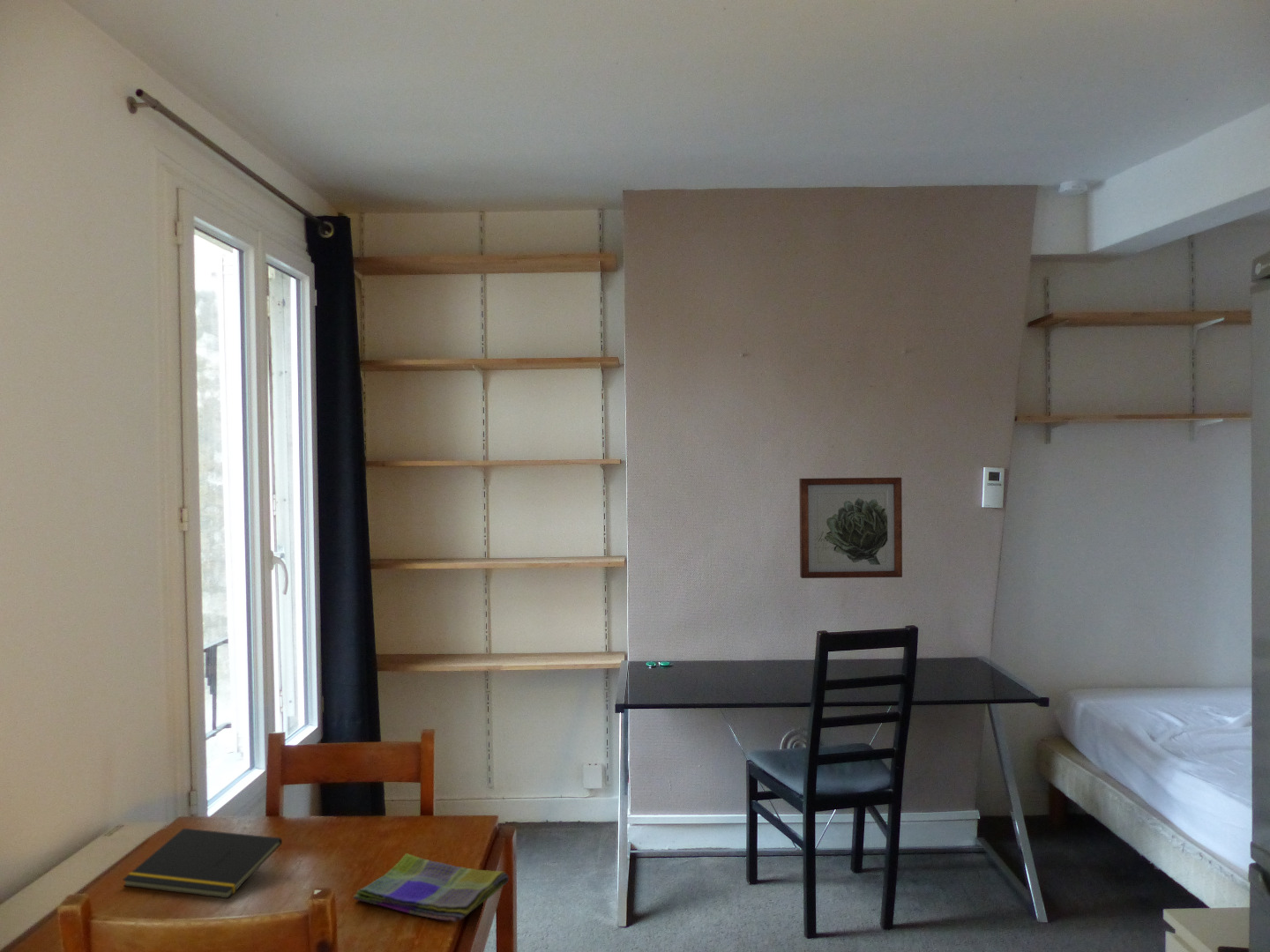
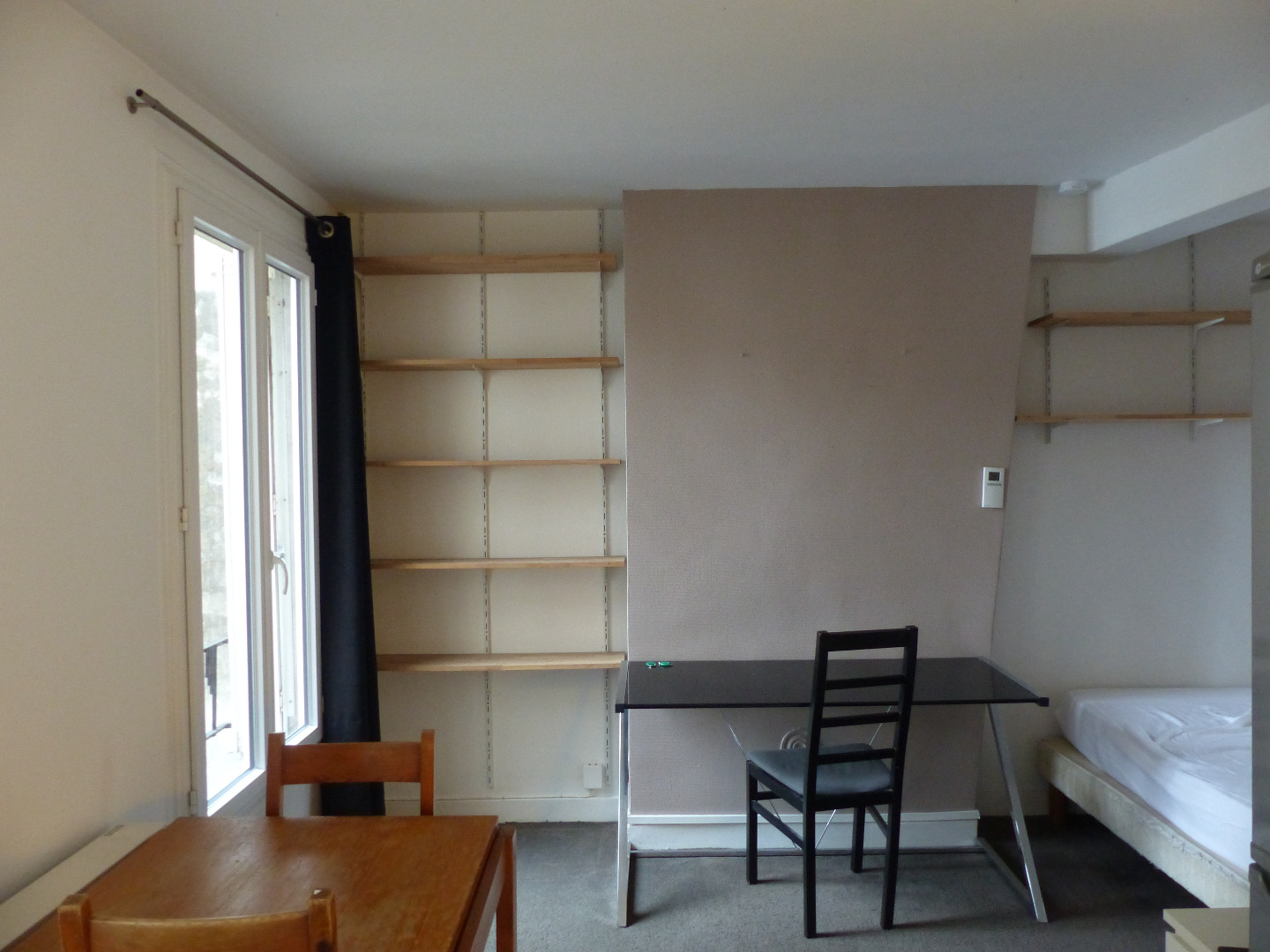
- notepad [122,828,283,899]
- wall art [798,477,903,579]
- dish towel [353,852,510,923]
